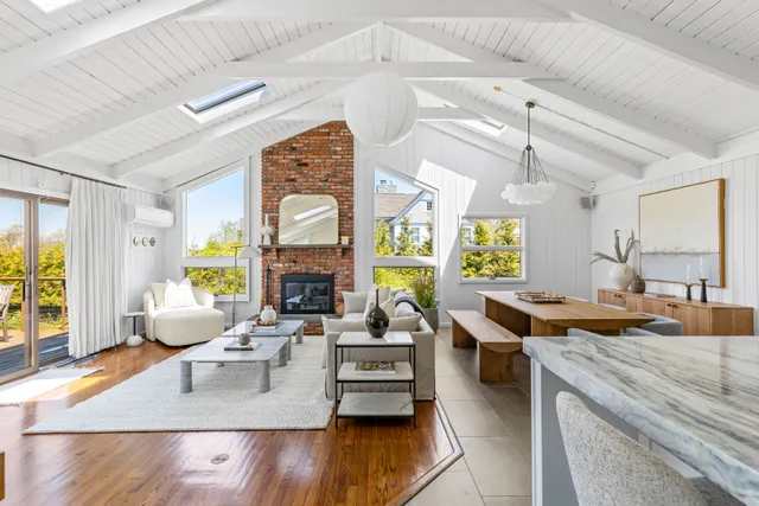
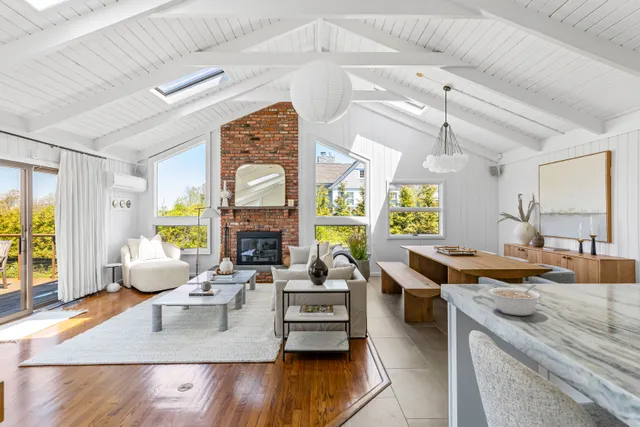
+ legume [488,284,543,316]
